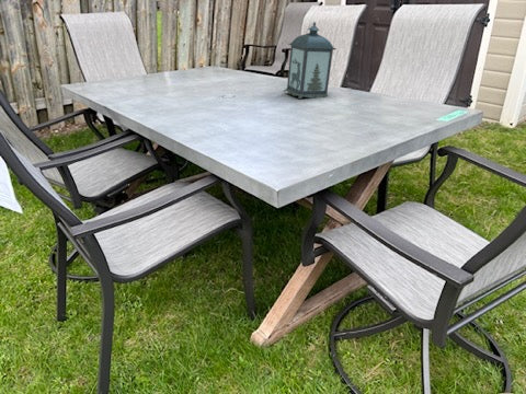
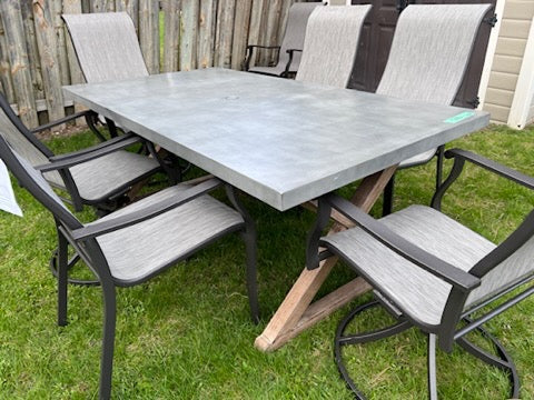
- lantern [283,21,338,100]
